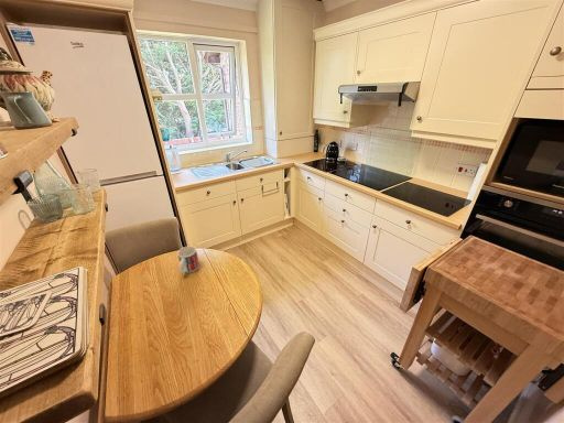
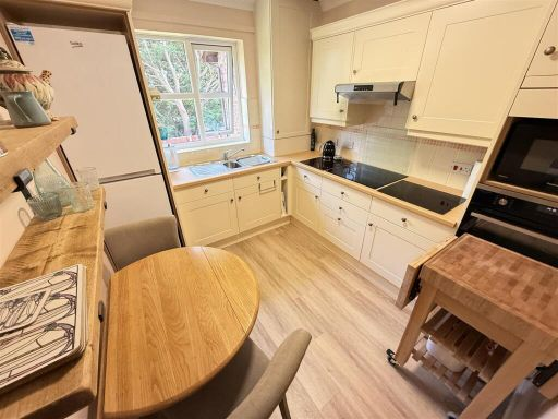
- mug [176,246,200,274]
